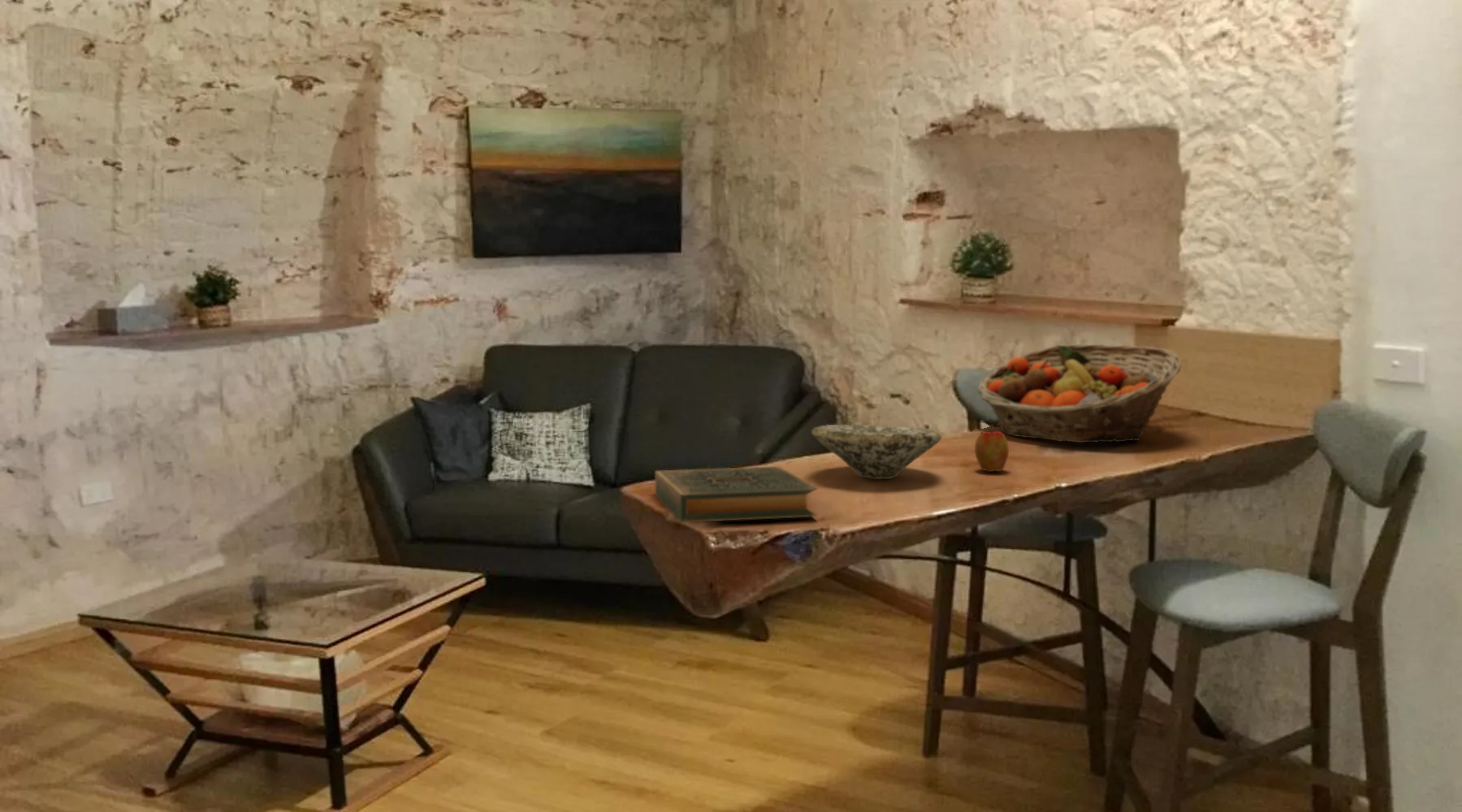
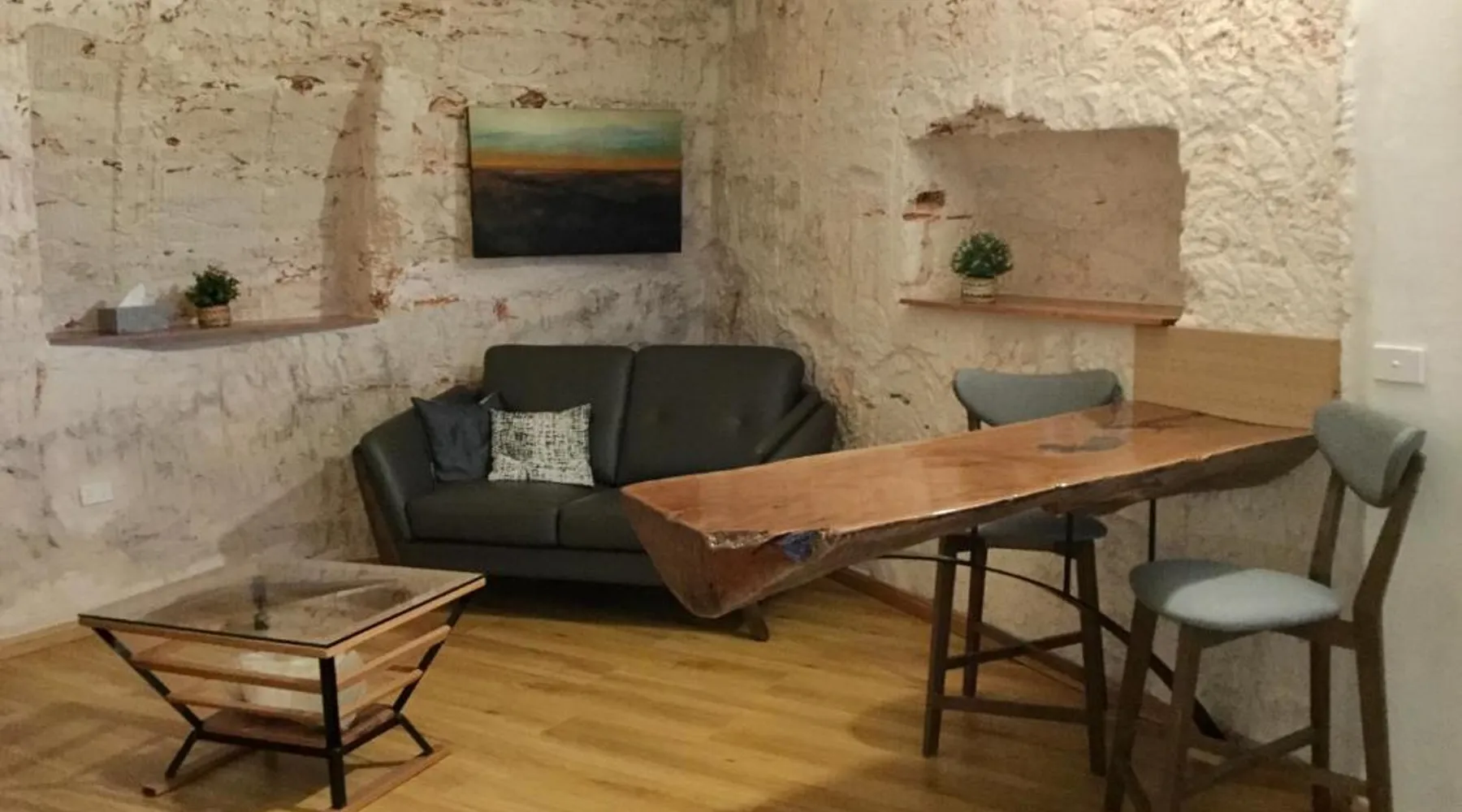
- bowl [811,424,943,480]
- fruit basket [976,343,1183,443]
- apple [974,423,1010,473]
- hardback book [654,465,819,524]
